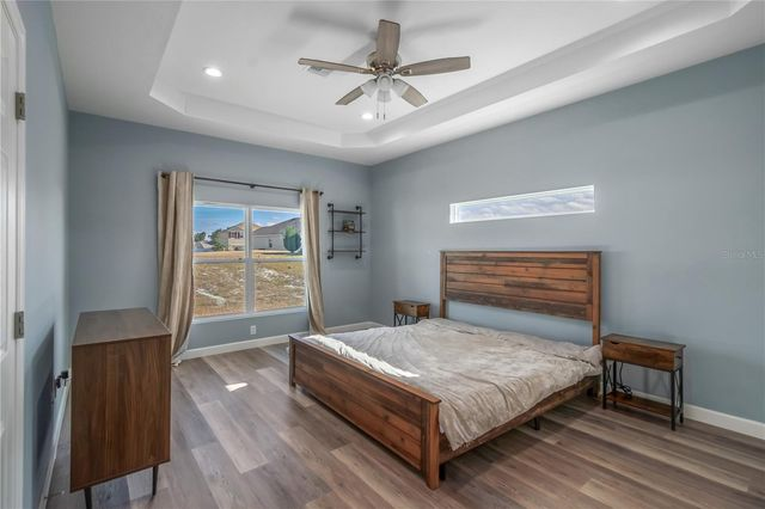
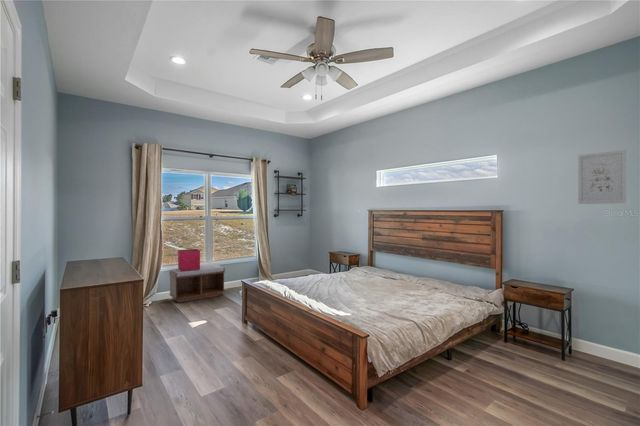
+ bench [168,264,226,304]
+ storage bin [177,248,201,271]
+ wall art [577,149,627,205]
